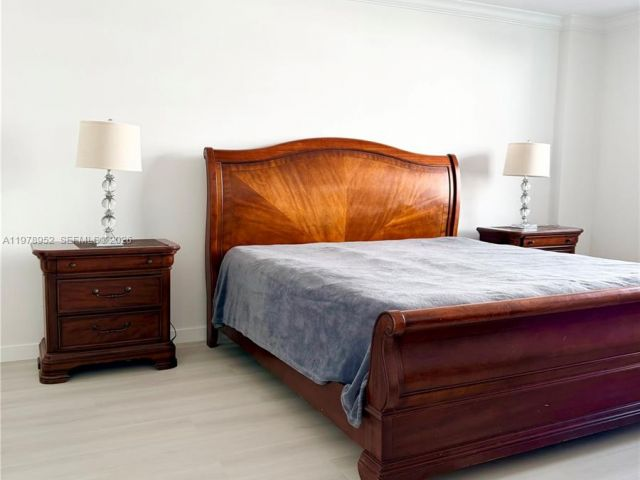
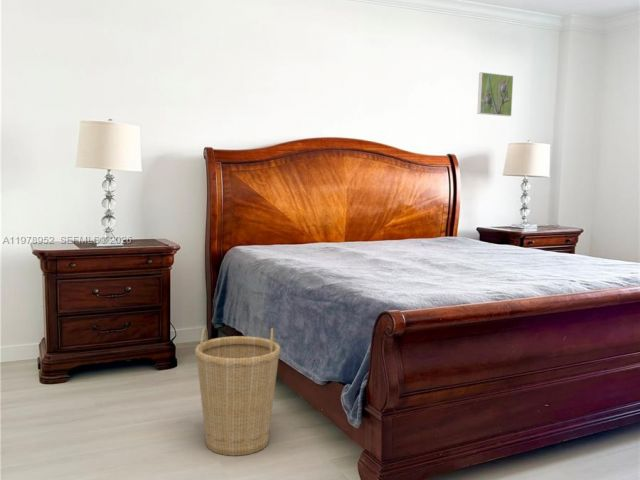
+ basket [194,326,281,457]
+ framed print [476,71,514,117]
